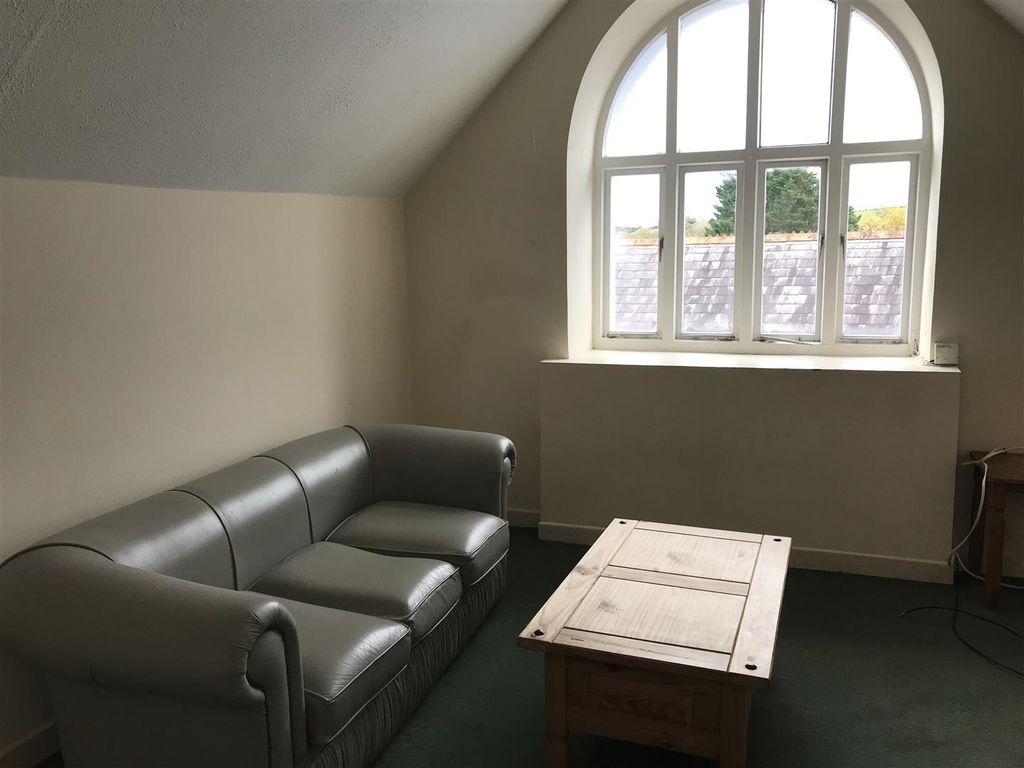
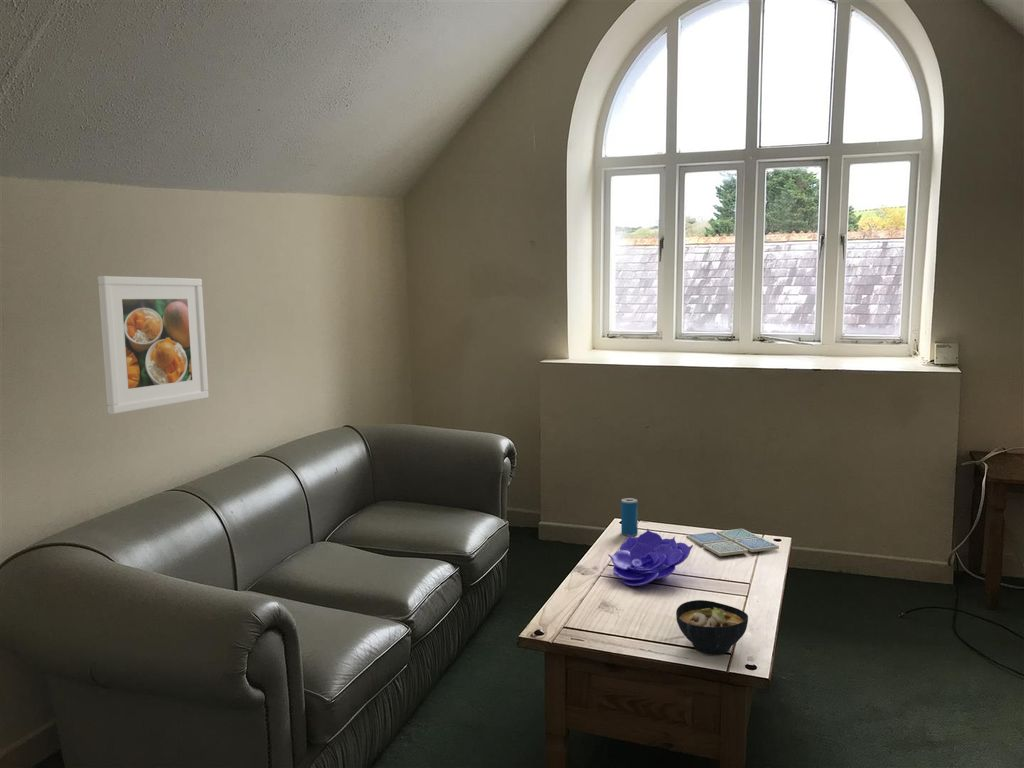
+ bowl [675,599,749,656]
+ drink coaster [685,528,780,557]
+ beverage can [620,497,639,537]
+ decorative bowl [607,528,694,587]
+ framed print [97,275,210,415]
